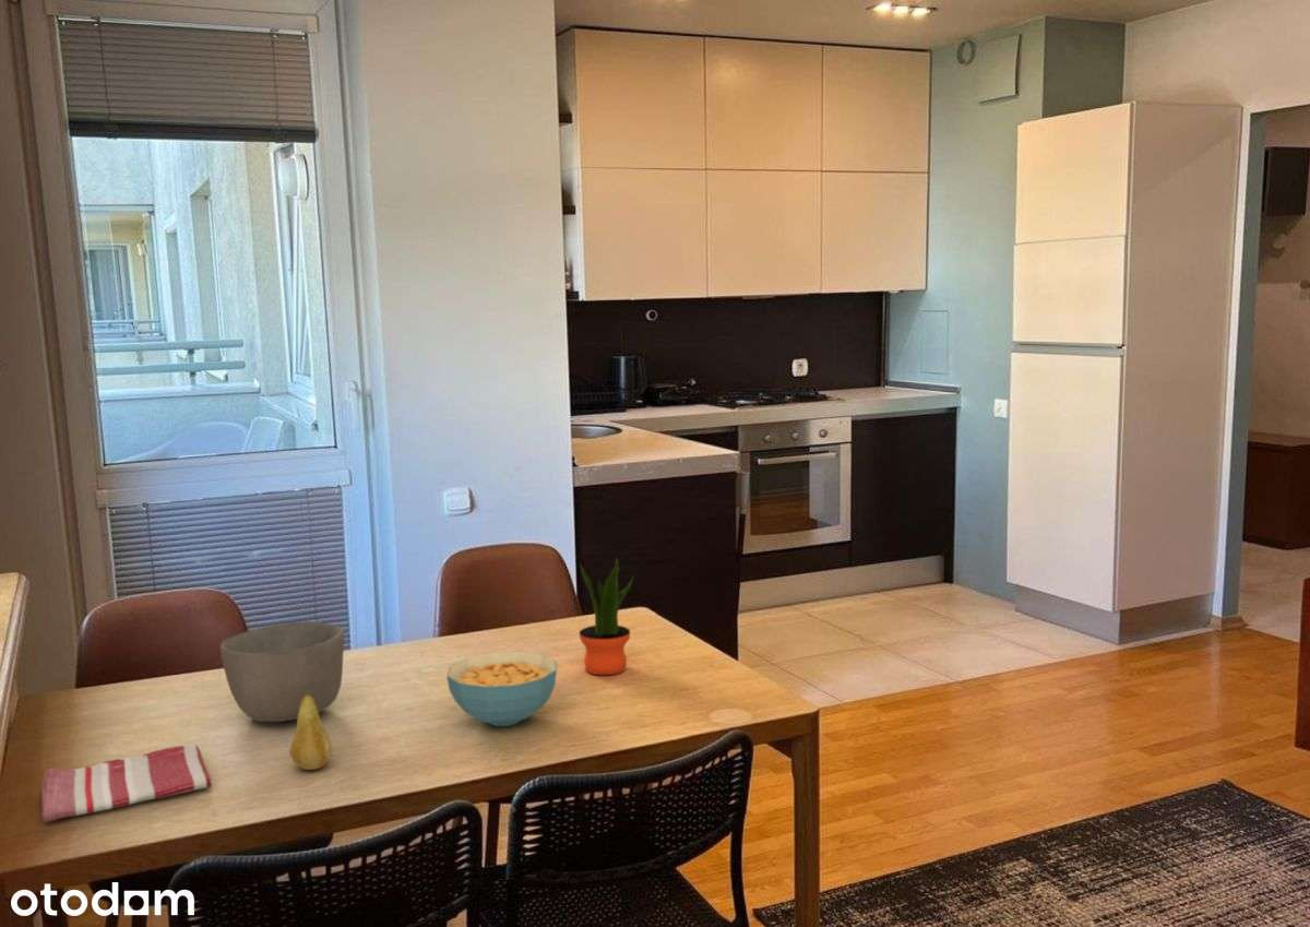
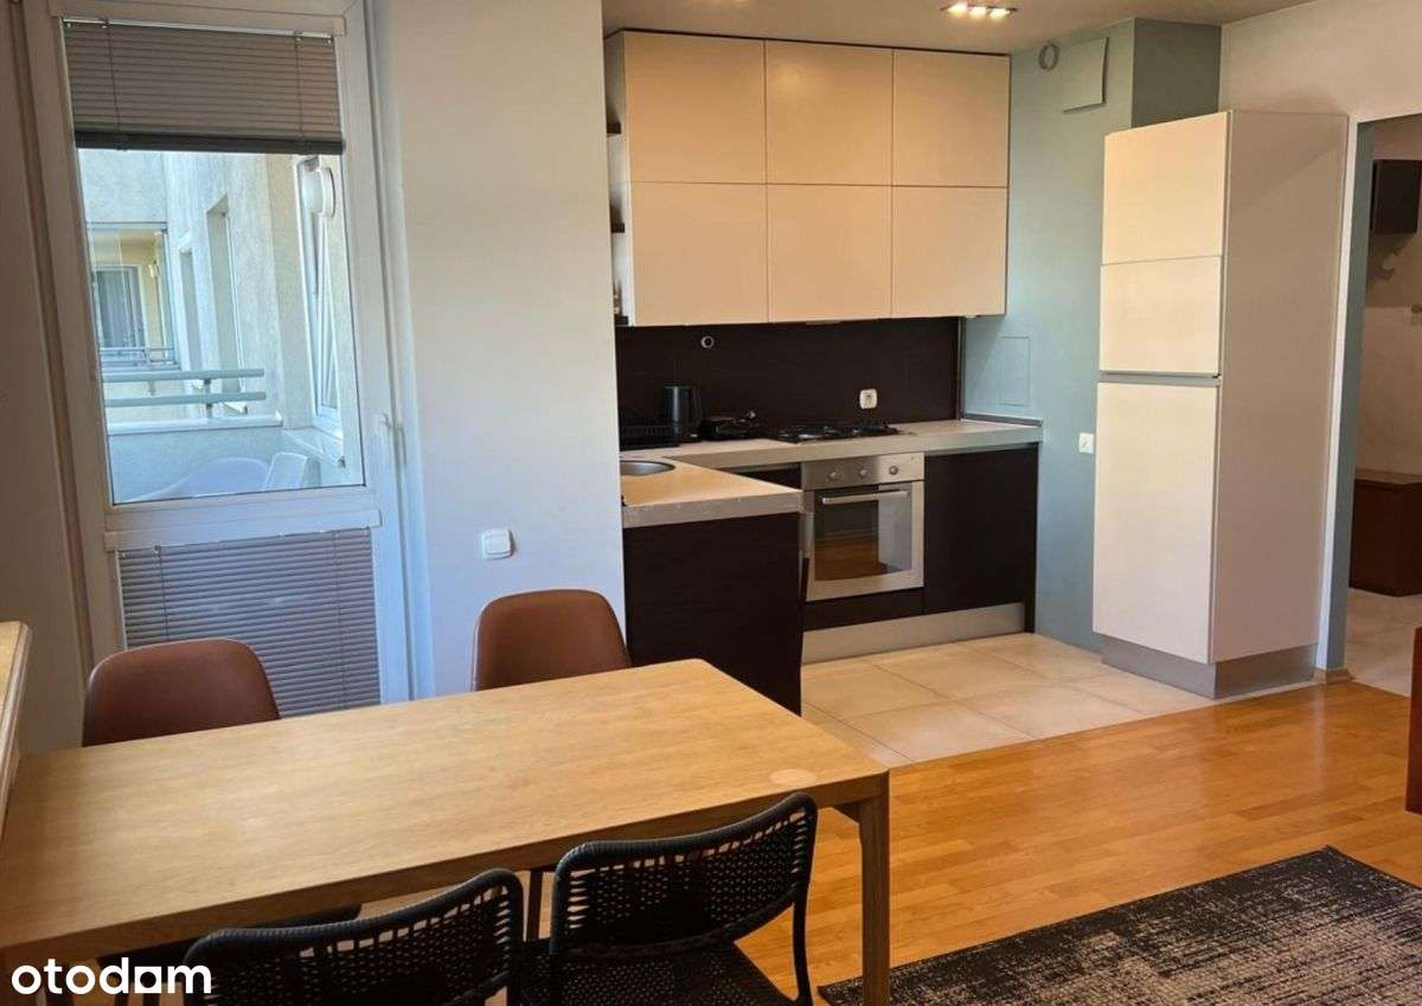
- bowl [219,620,345,723]
- potted plant [577,557,634,676]
- cereal bowl [445,651,558,727]
- dish towel [40,744,213,823]
- fruit [289,694,333,771]
